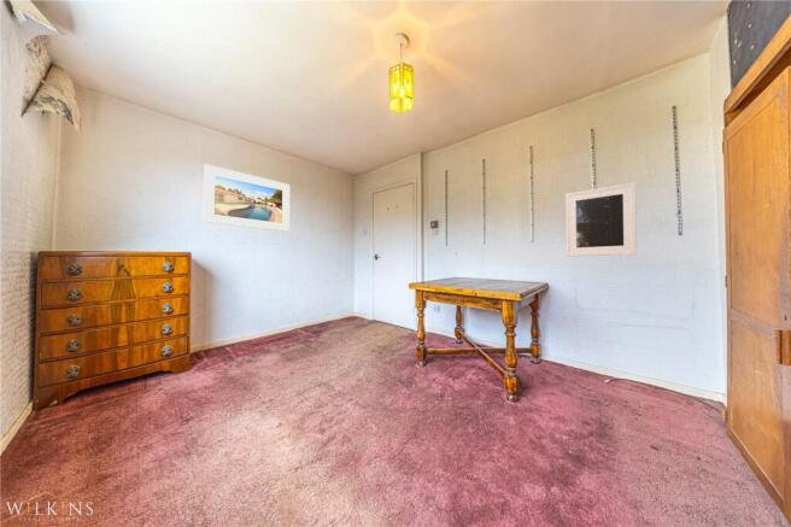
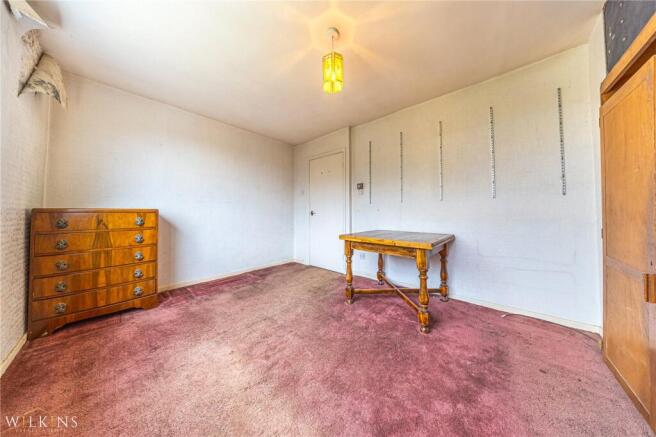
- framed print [564,181,638,258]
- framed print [201,163,291,233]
